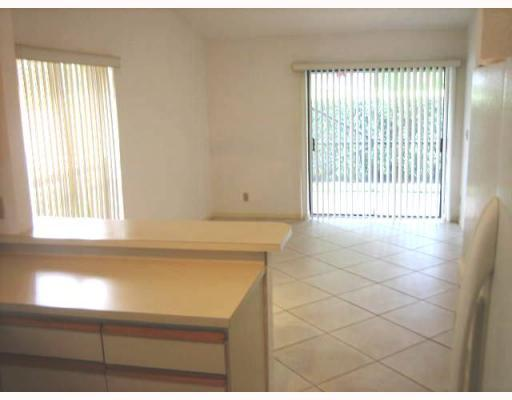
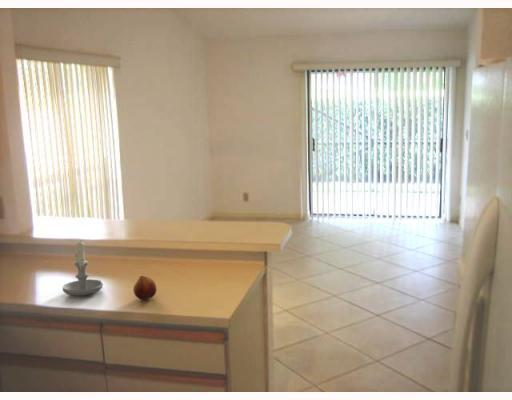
+ candle [62,239,104,297]
+ fruit [132,275,157,301]
